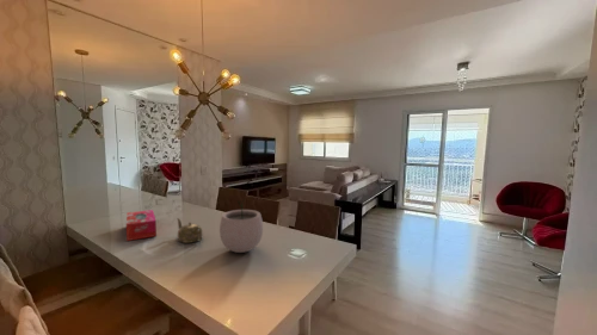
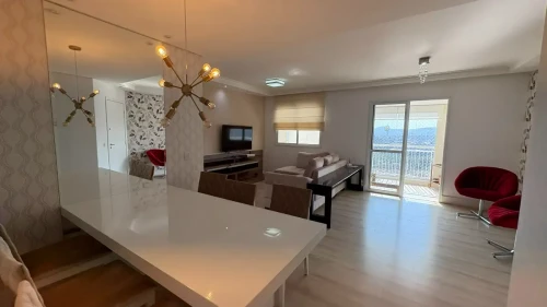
- plant pot [219,198,264,254]
- teapot [176,217,204,244]
- tissue box [125,209,158,242]
